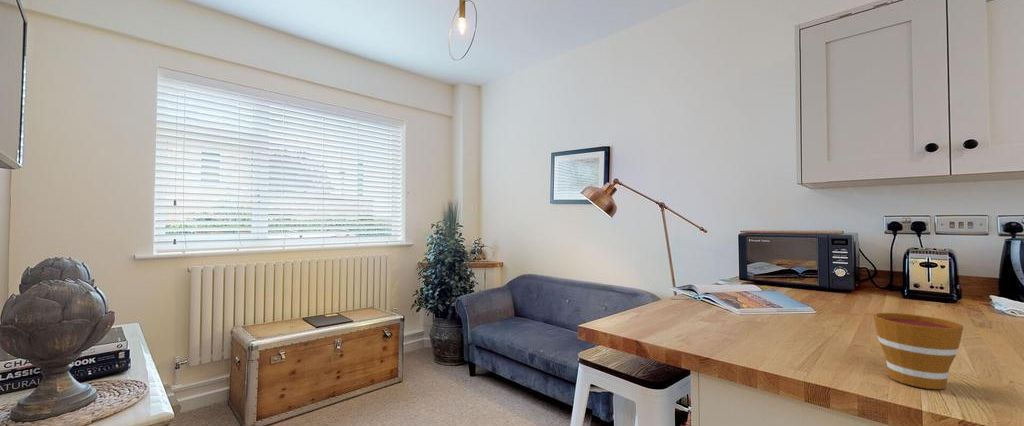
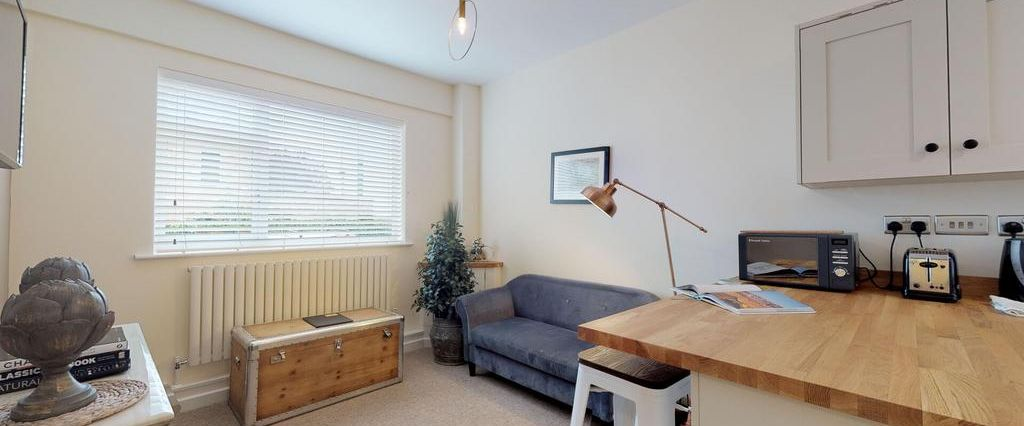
- cup [872,312,964,390]
